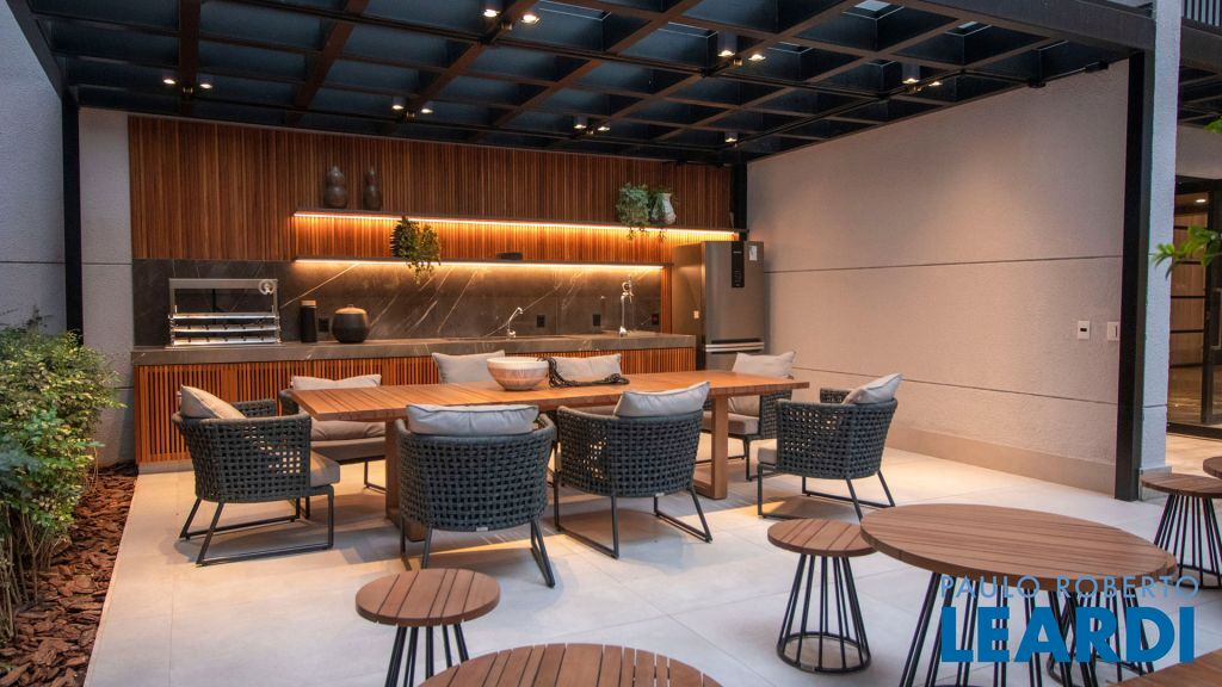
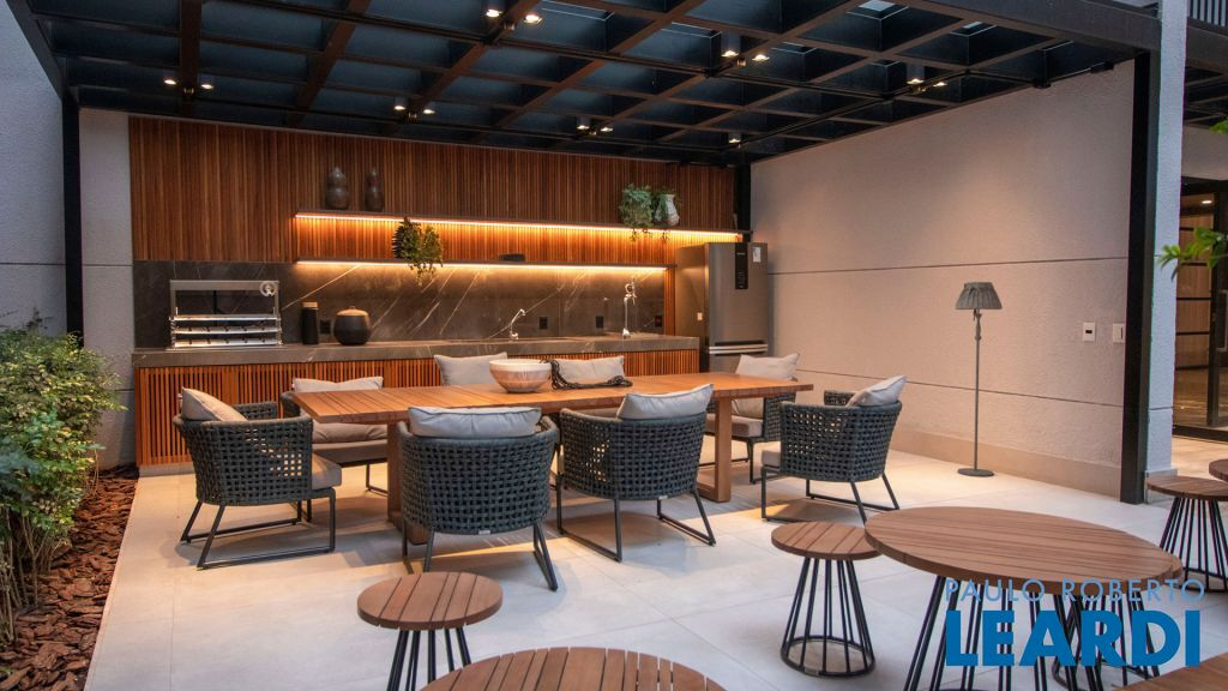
+ floor lamp [955,281,1004,477]
